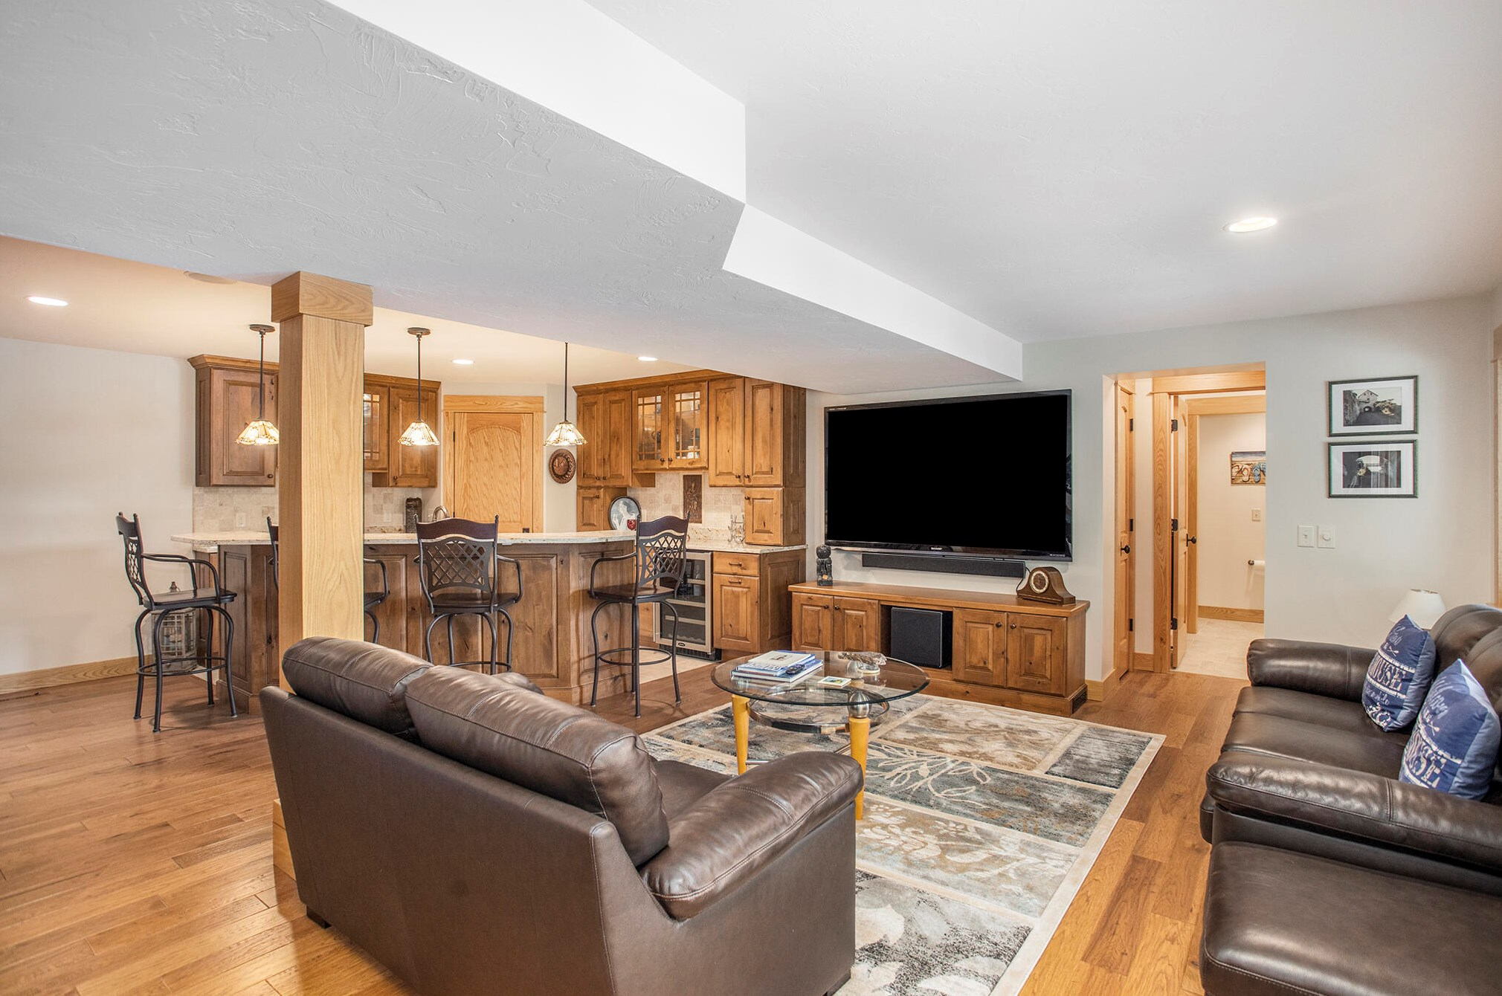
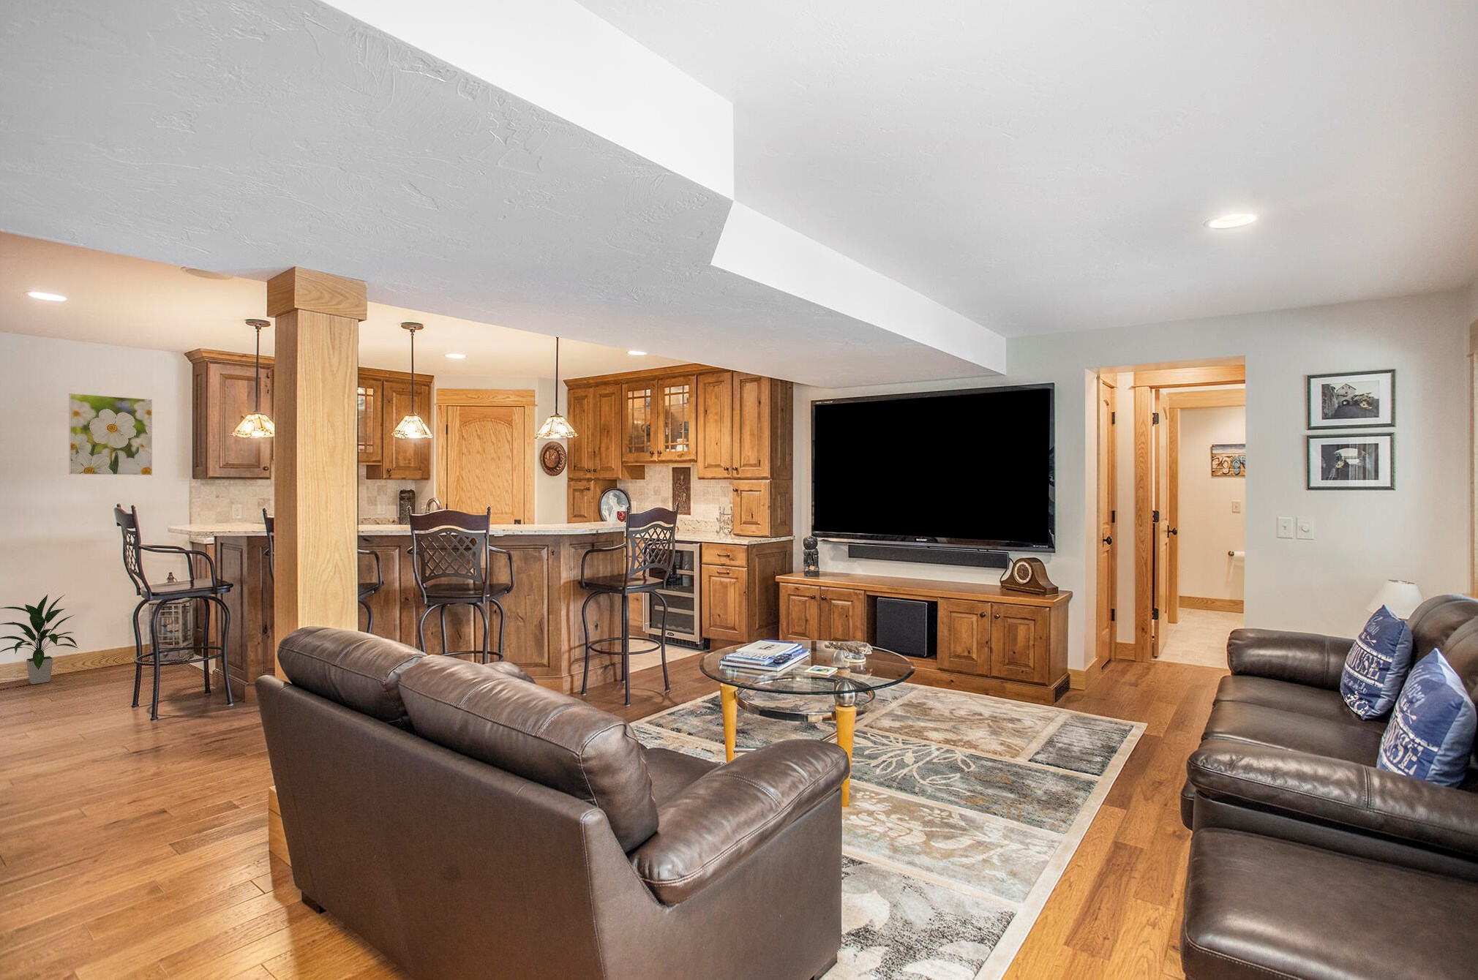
+ indoor plant [0,593,80,685]
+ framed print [68,393,153,476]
